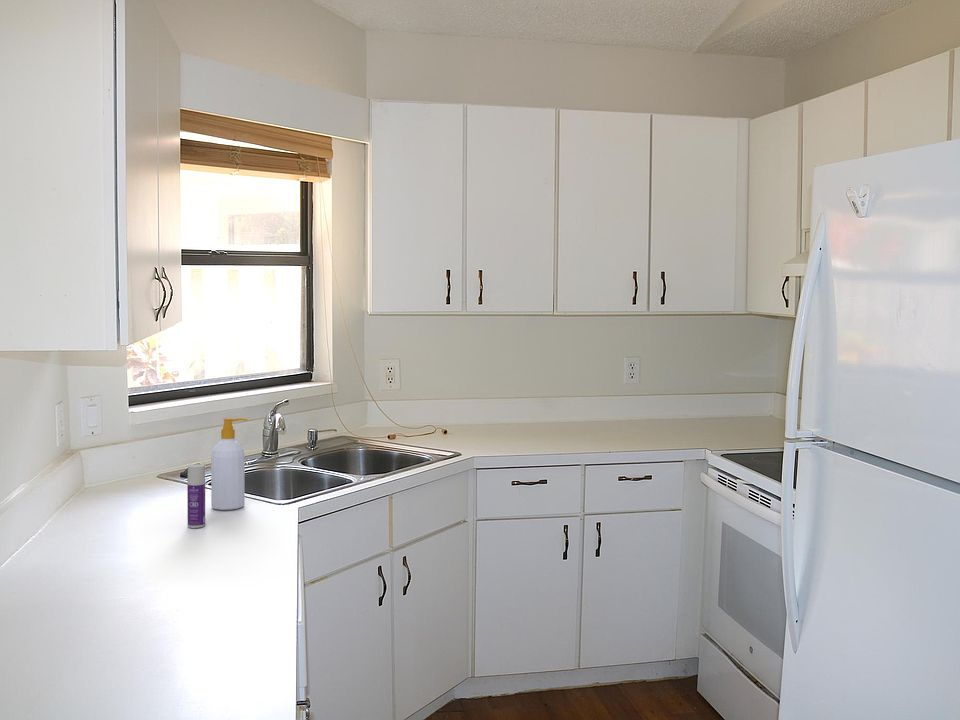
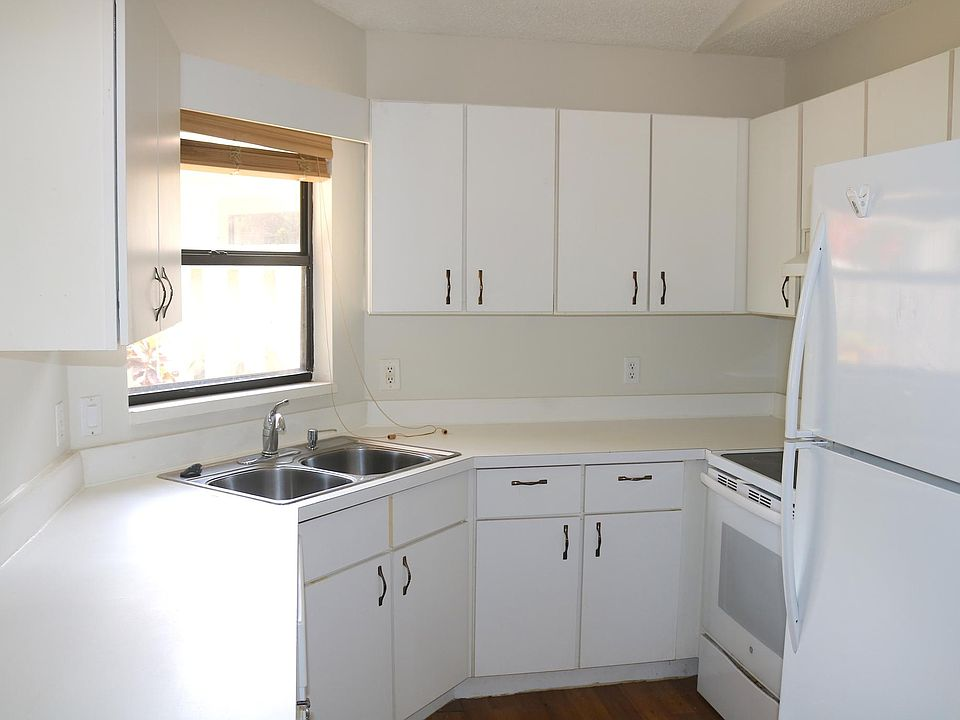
- soap bottle [210,417,249,511]
- bottle [186,463,206,529]
